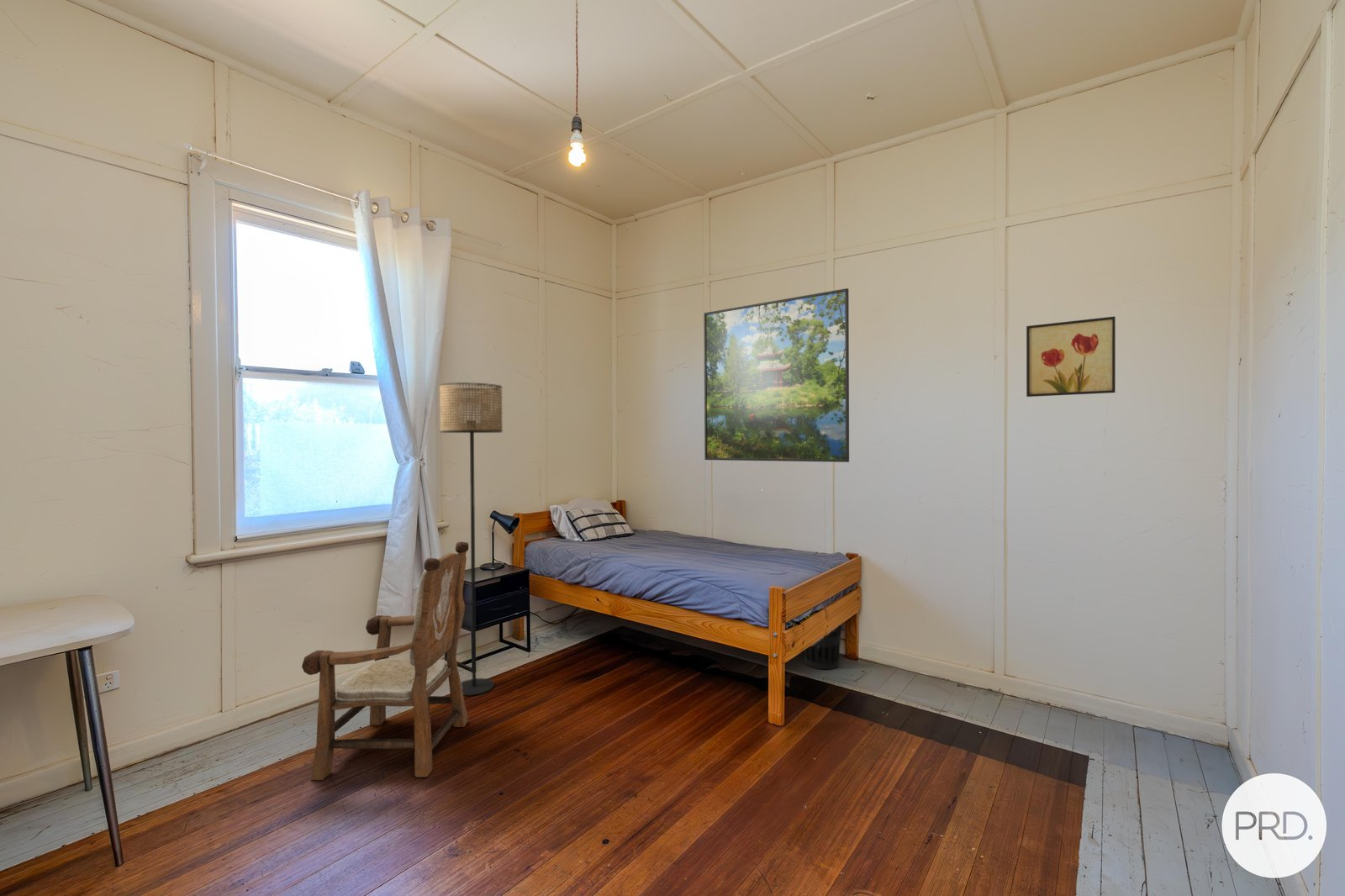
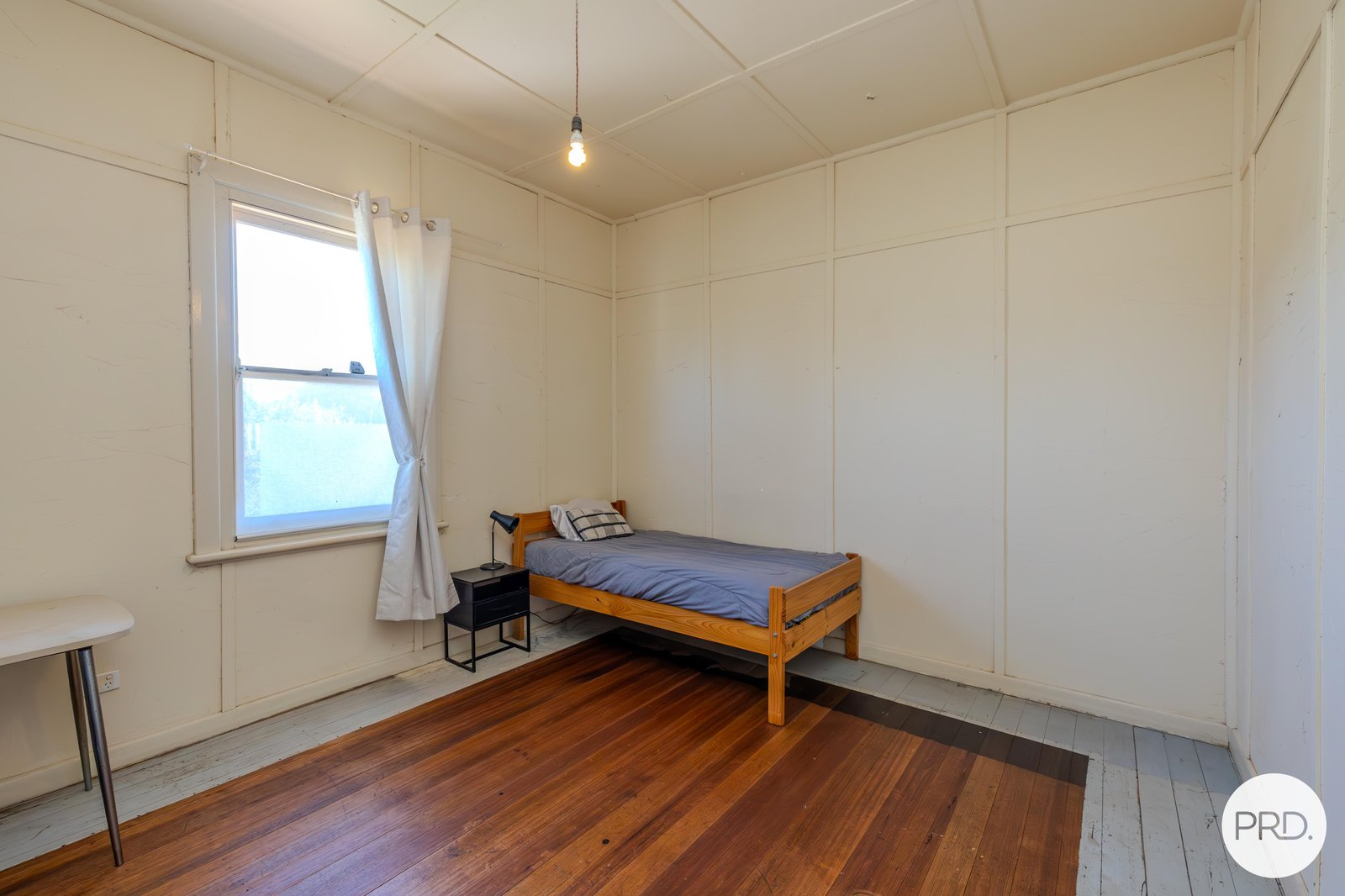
- floor lamp [439,382,504,697]
- armchair [301,541,469,781]
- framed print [704,287,850,463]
- wastebasket [804,622,844,670]
- wall art [1026,315,1116,398]
